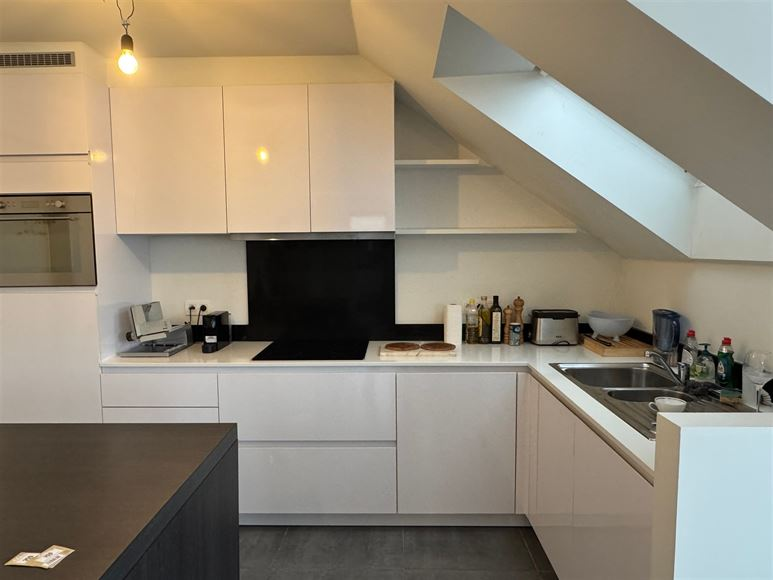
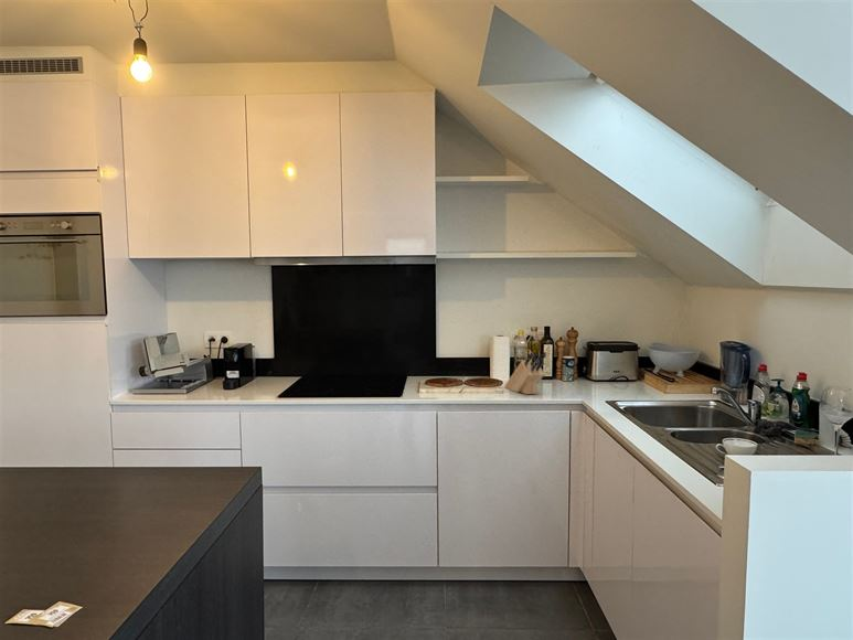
+ knife block [504,351,547,395]
